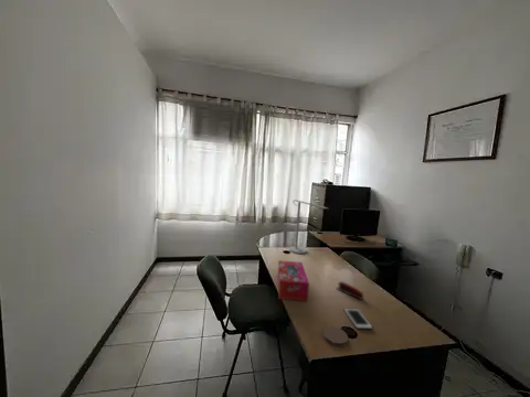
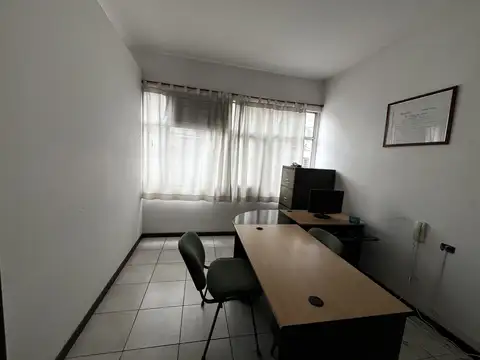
- cell phone [343,308,373,330]
- tissue box [277,259,310,302]
- desk lamp [288,198,329,255]
- coaster [321,325,349,347]
- stapler [335,280,364,301]
